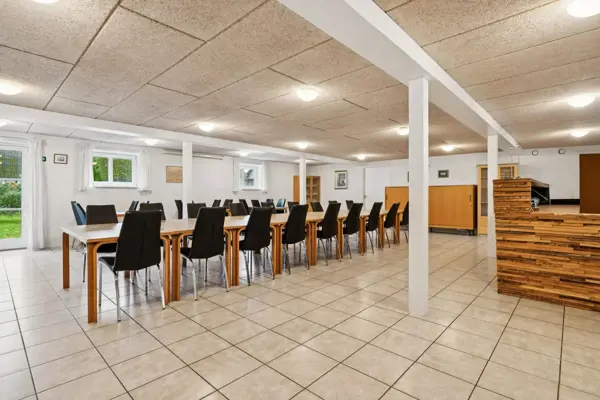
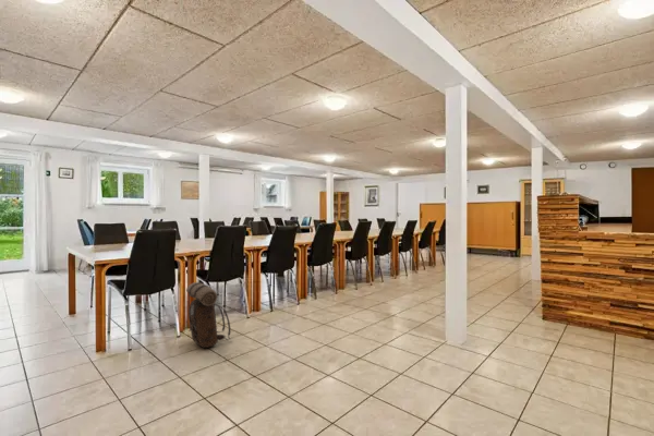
+ backpack [185,281,232,349]
